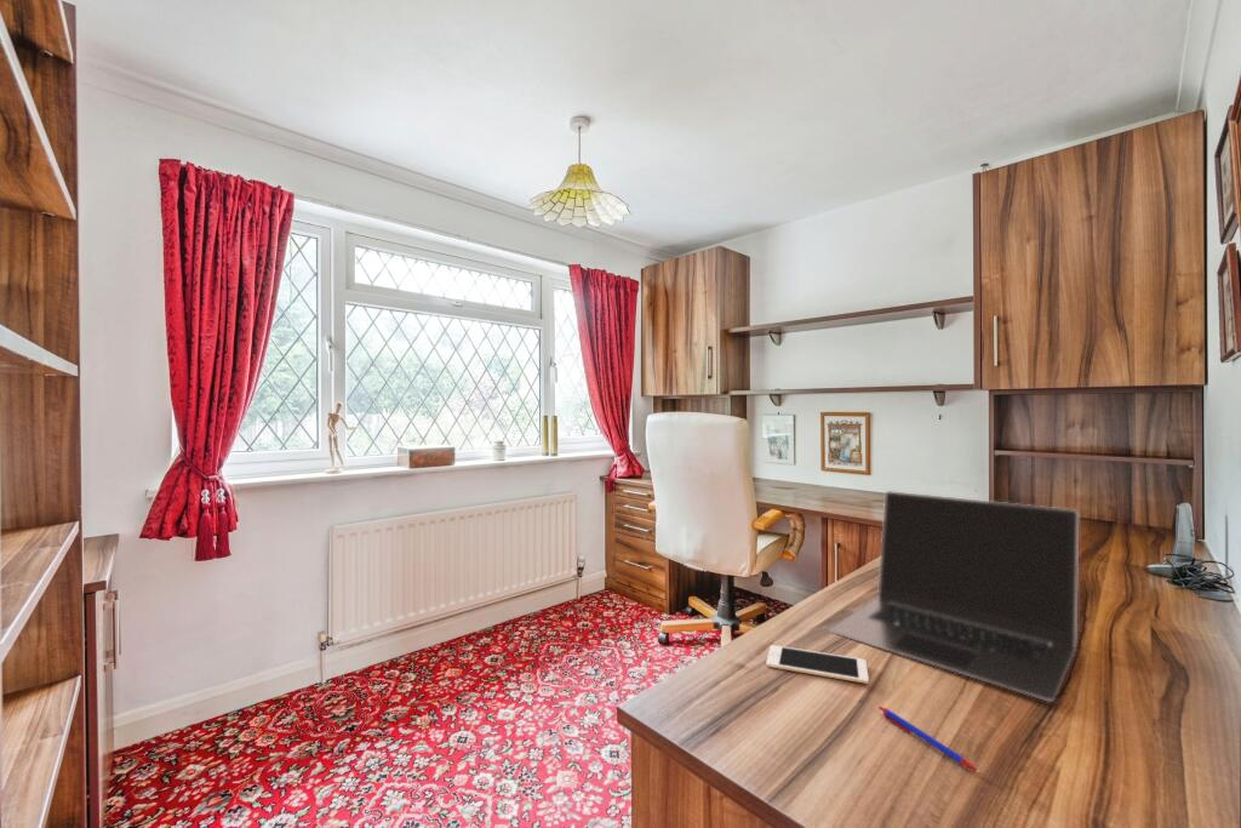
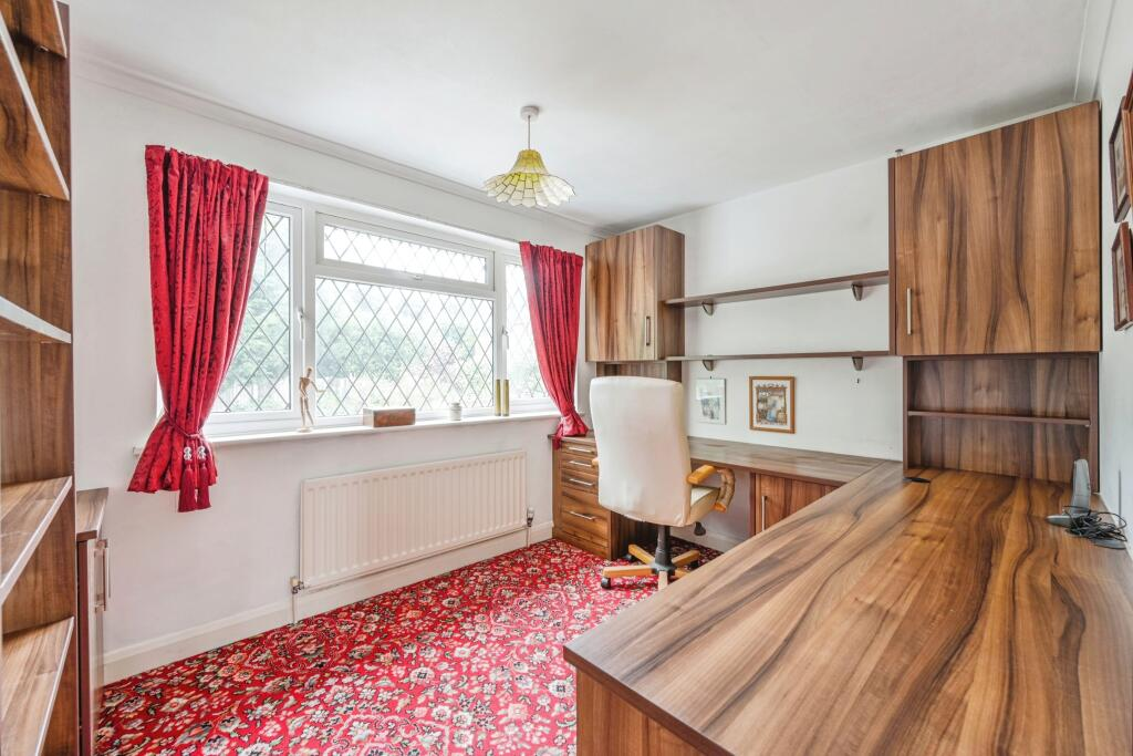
- laptop [828,490,1080,703]
- cell phone [766,644,870,685]
- pen [877,704,980,773]
